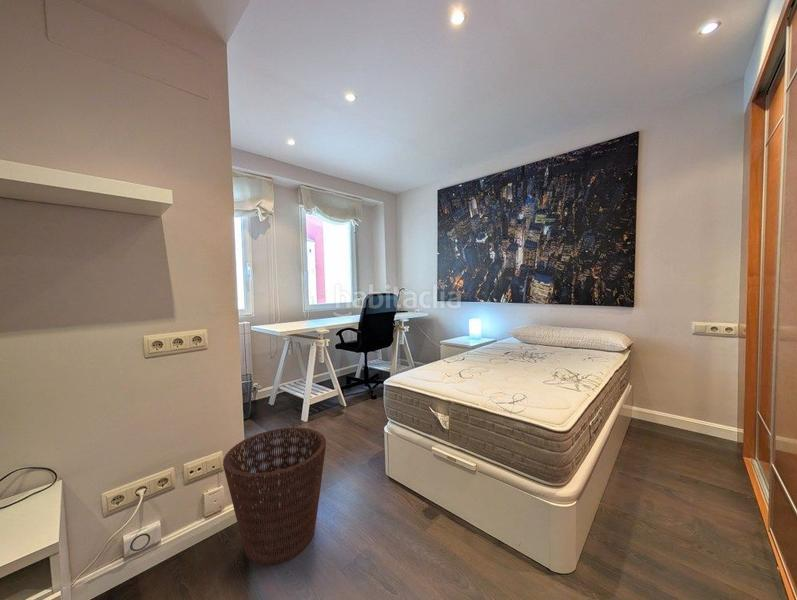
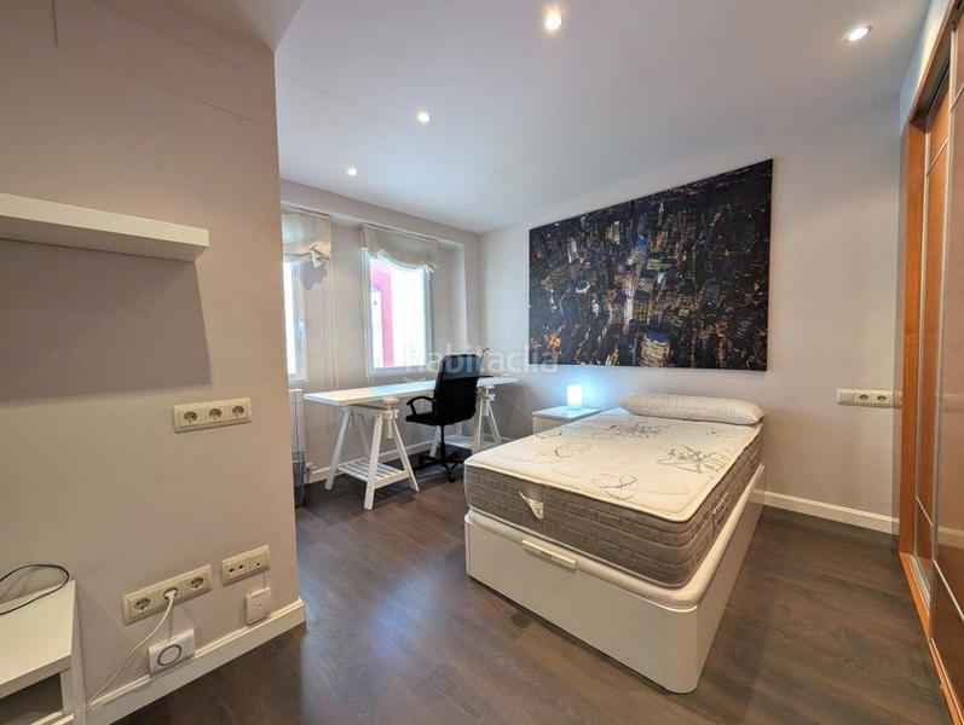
- basket [222,426,327,566]
